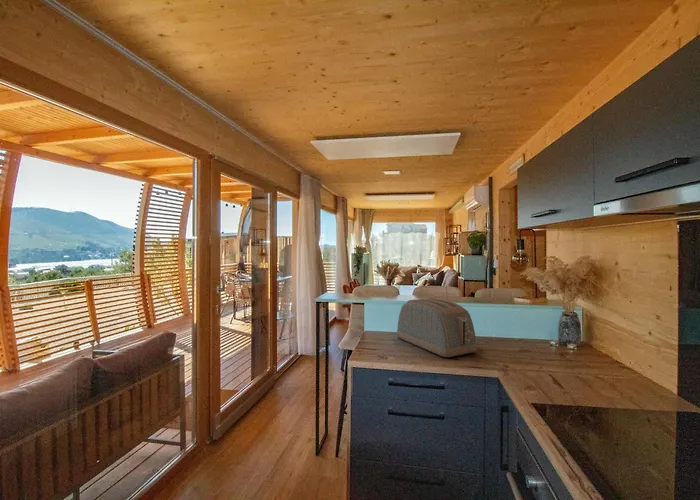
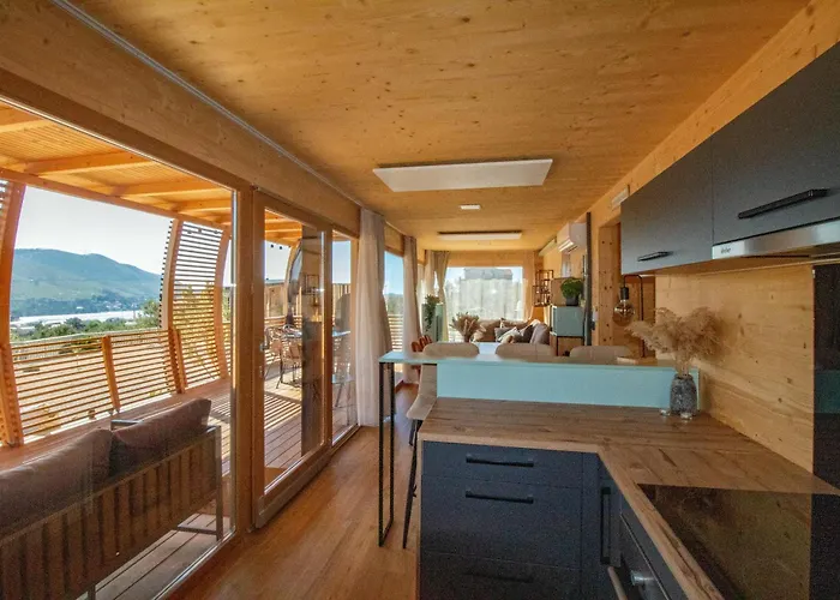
- toaster [396,297,478,358]
